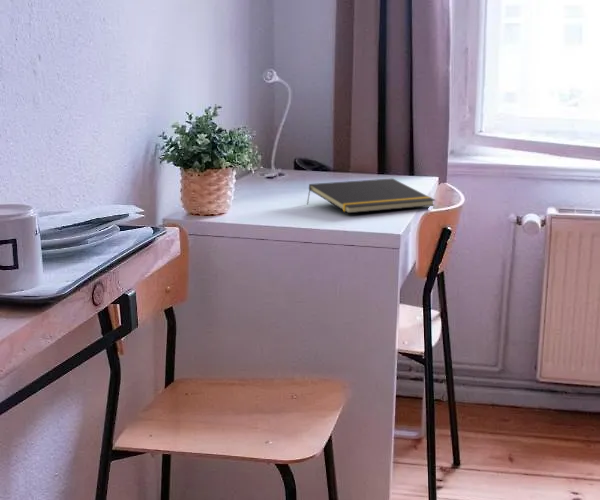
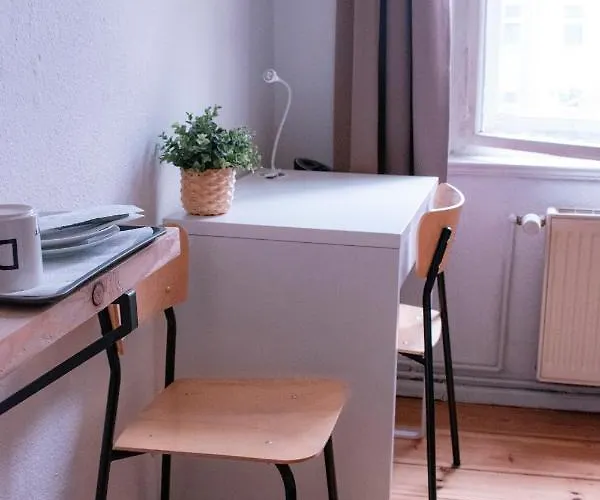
- notepad [306,177,436,214]
